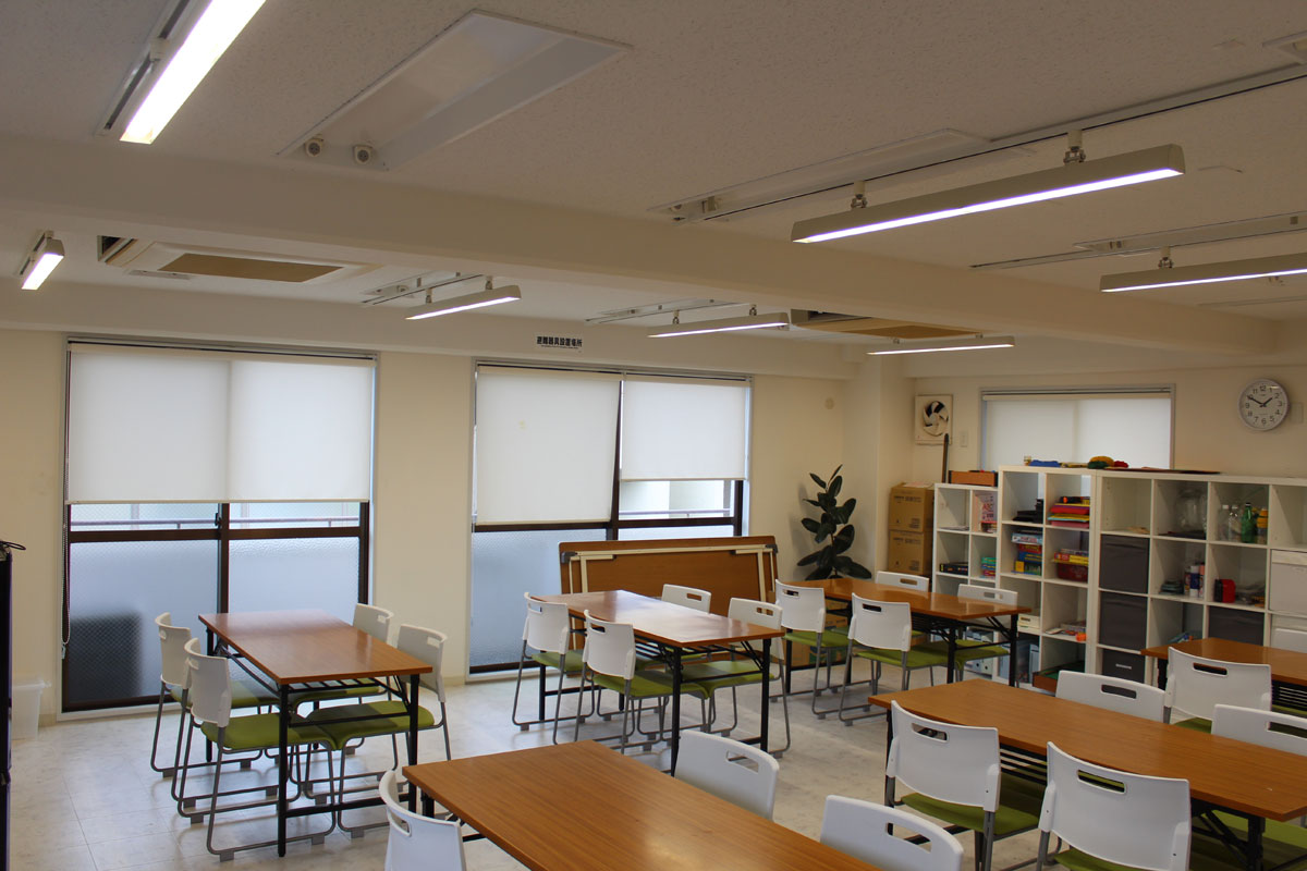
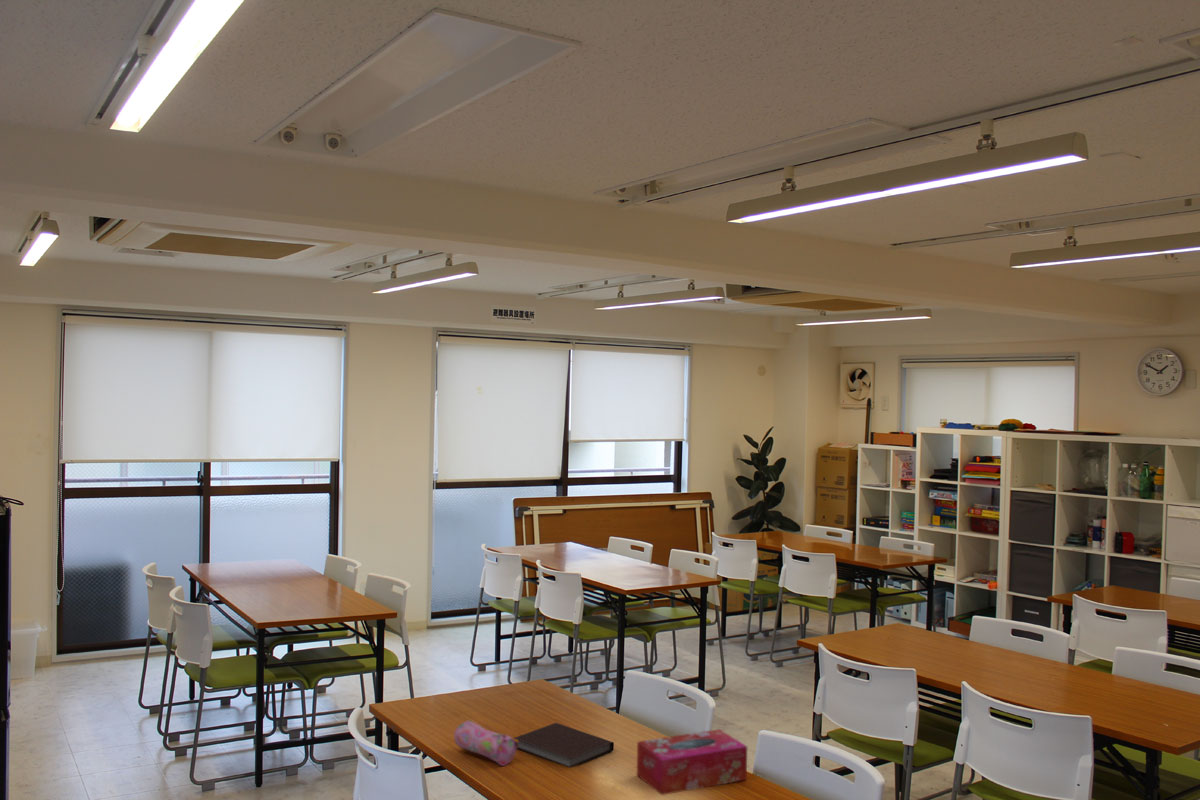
+ tissue box [636,728,748,796]
+ pencil case [453,720,519,767]
+ notebook [513,722,615,768]
